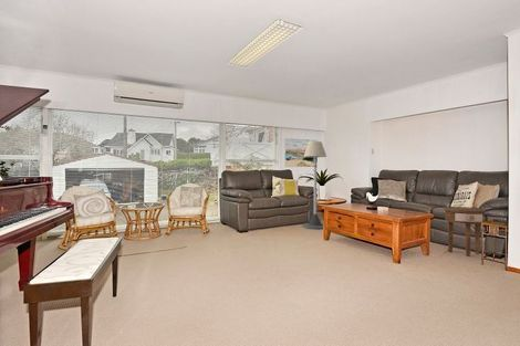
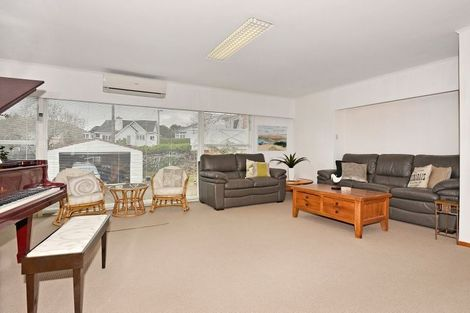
- side table [443,207,487,258]
- floor lamp [302,140,327,230]
